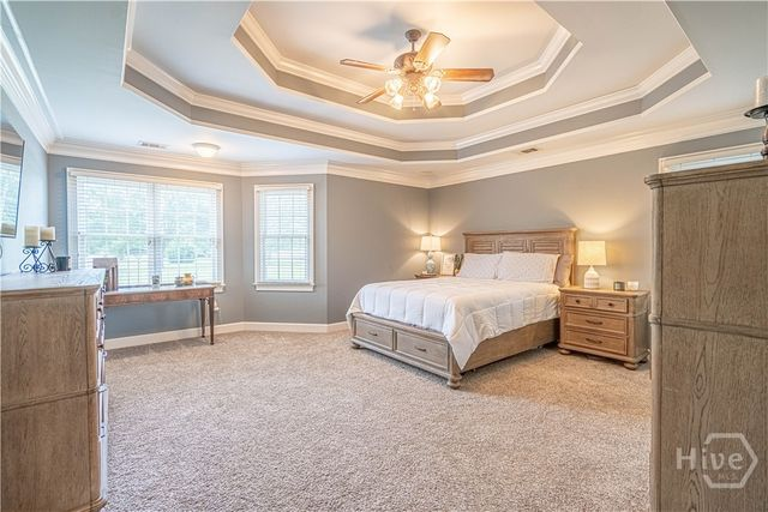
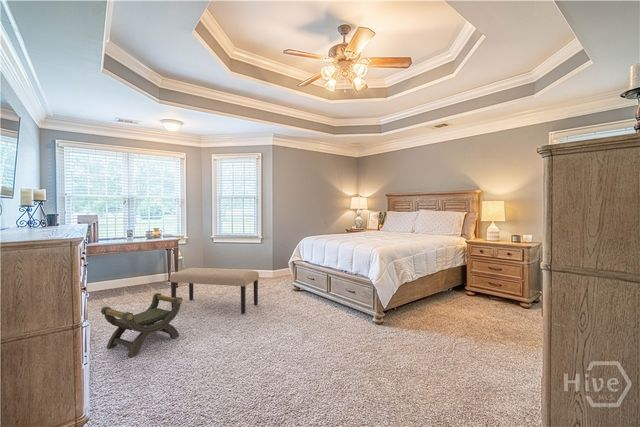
+ bench [169,267,260,315]
+ stool [100,292,184,358]
